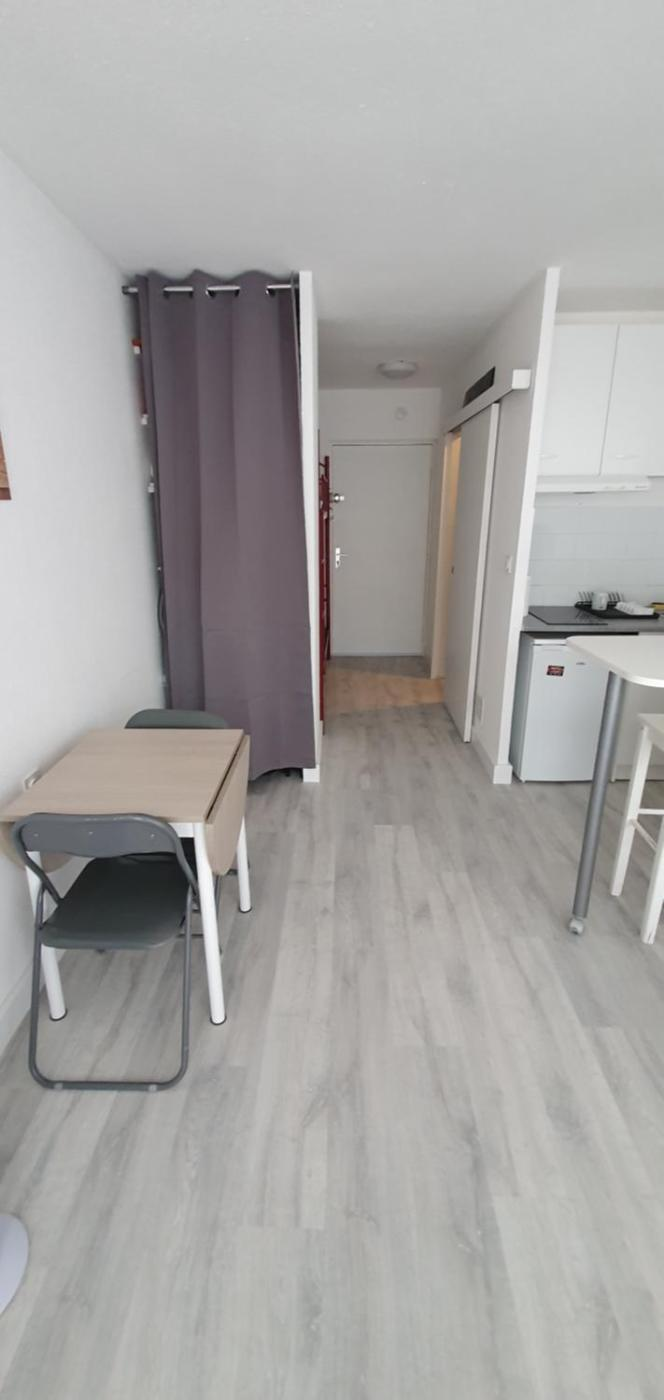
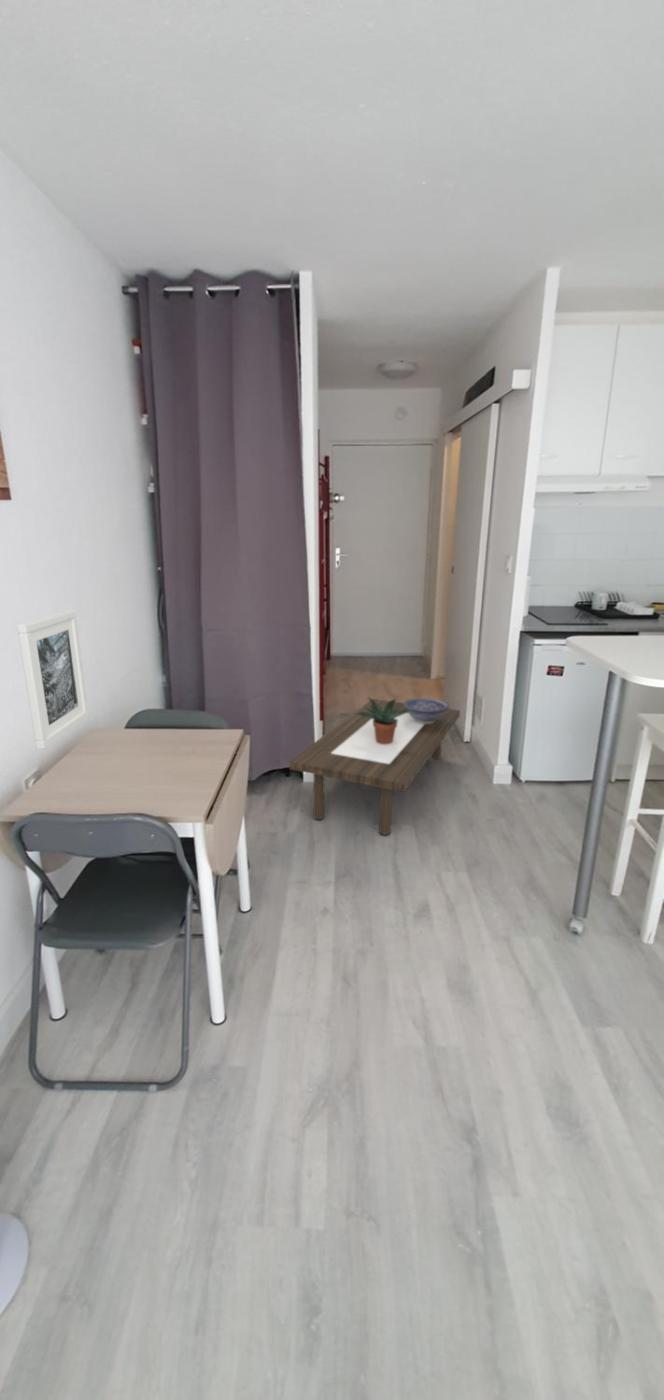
+ coffee table [288,698,461,836]
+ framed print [16,609,90,750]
+ decorative bowl [402,697,450,724]
+ potted plant [356,696,414,744]
